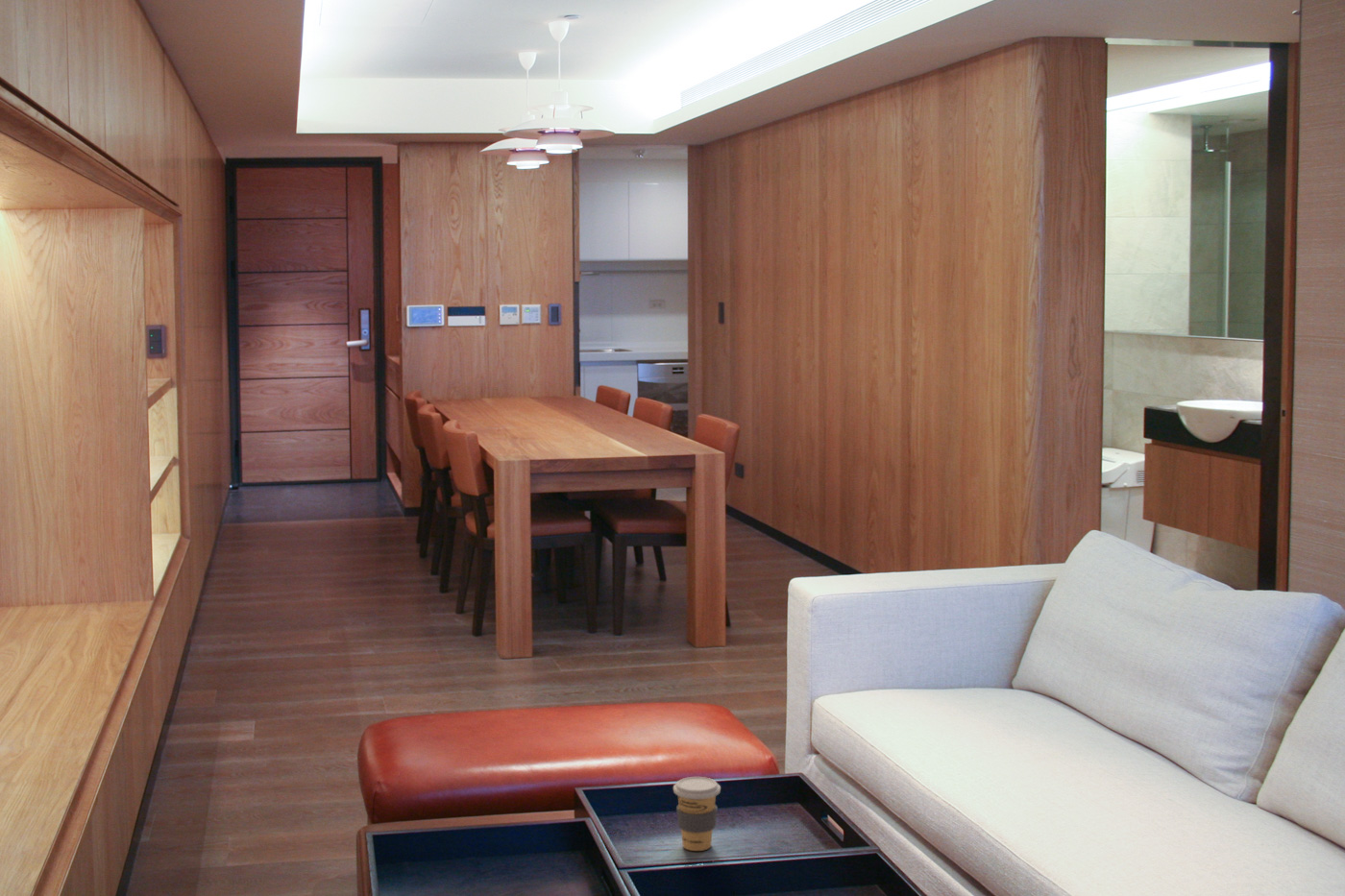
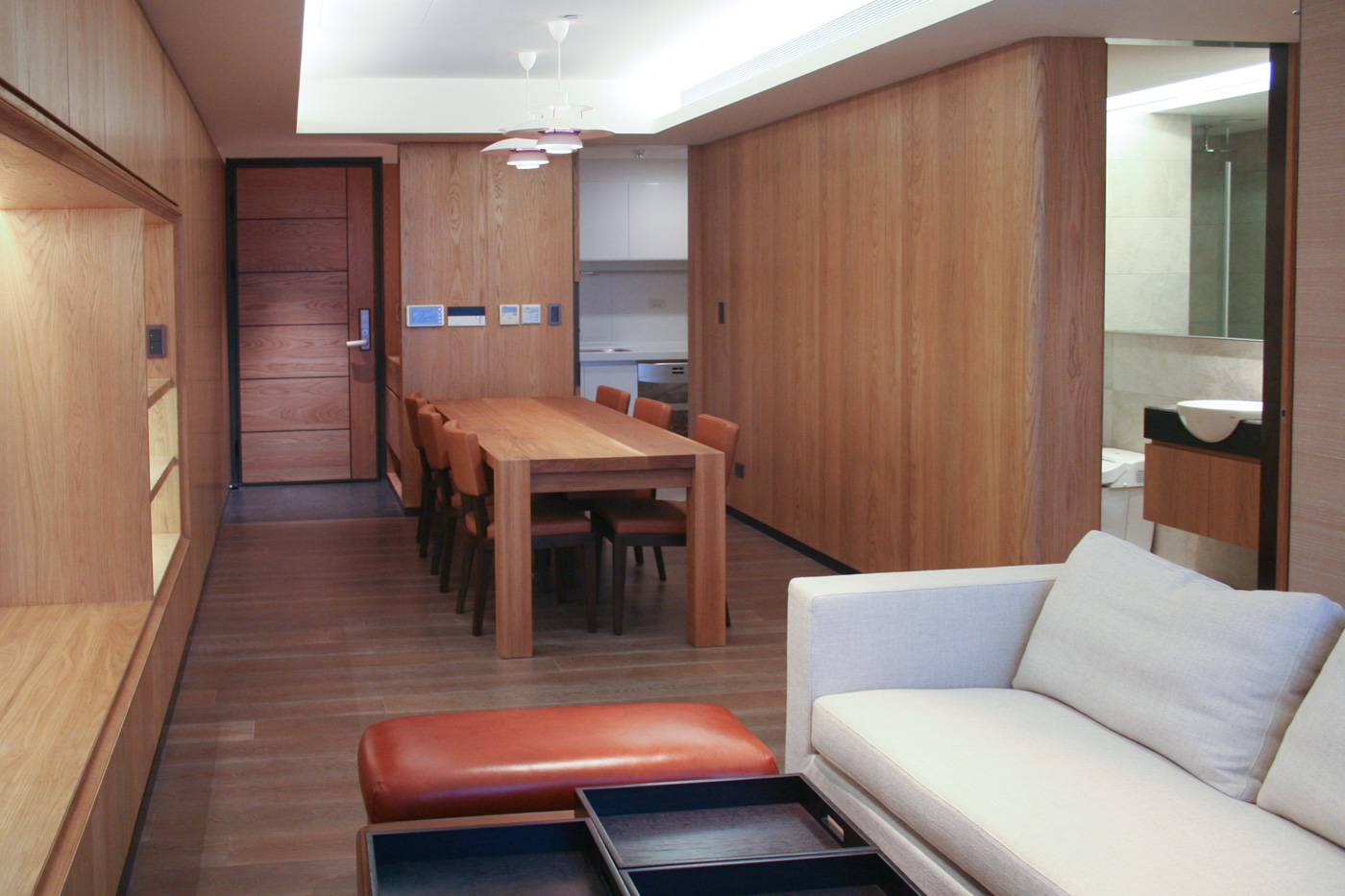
- coffee cup [673,776,721,852]
